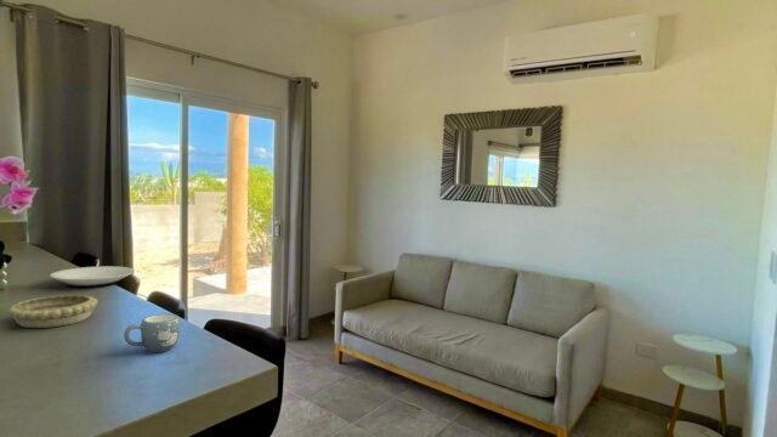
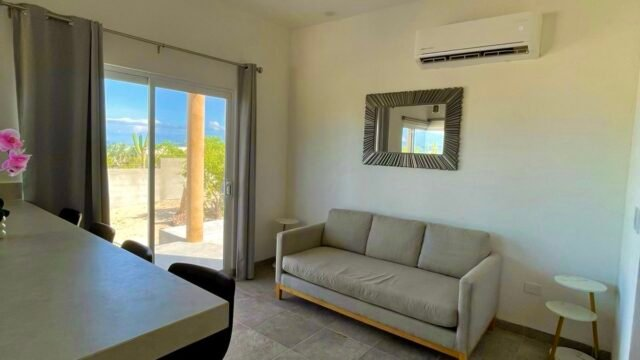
- decorative bowl [7,294,98,329]
- plate [49,265,136,289]
- mug [123,313,181,353]
